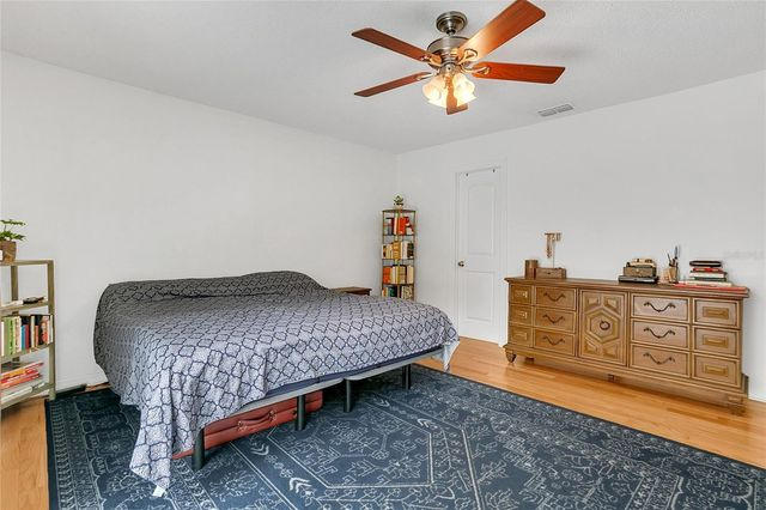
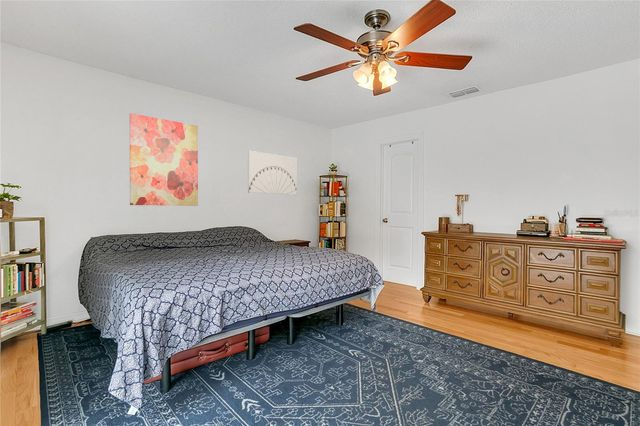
+ wall art [247,150,297,196]
+ wall art [129,112,199,207]
